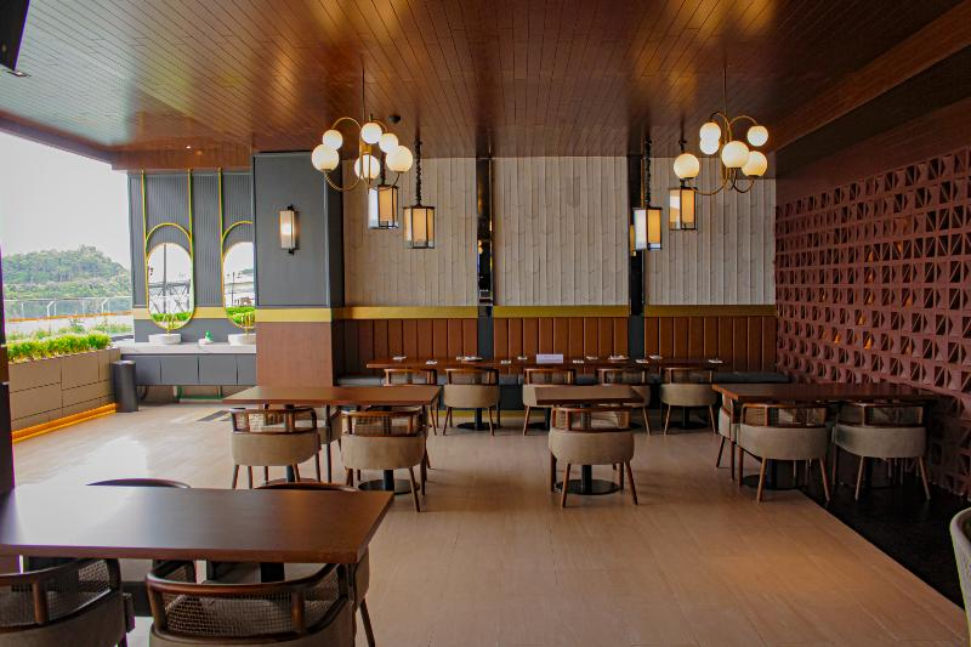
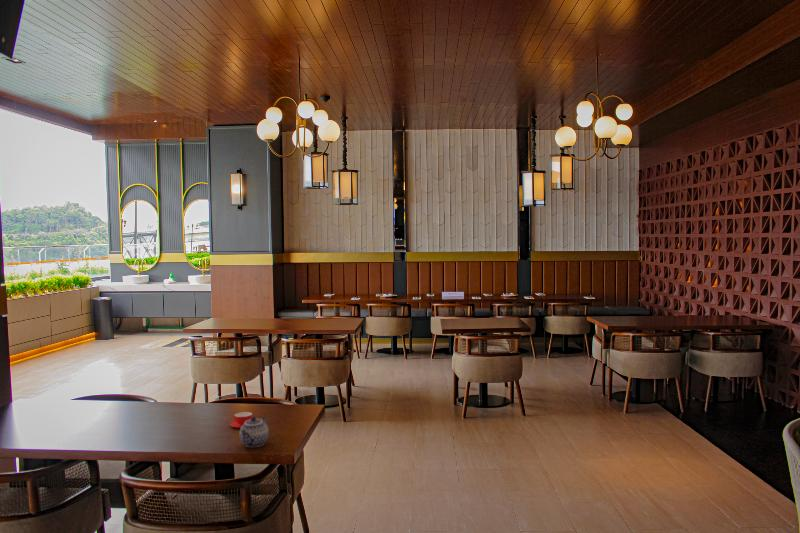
+ teacup [229,411,253,429]
+ teapot [239,416,270,448]
